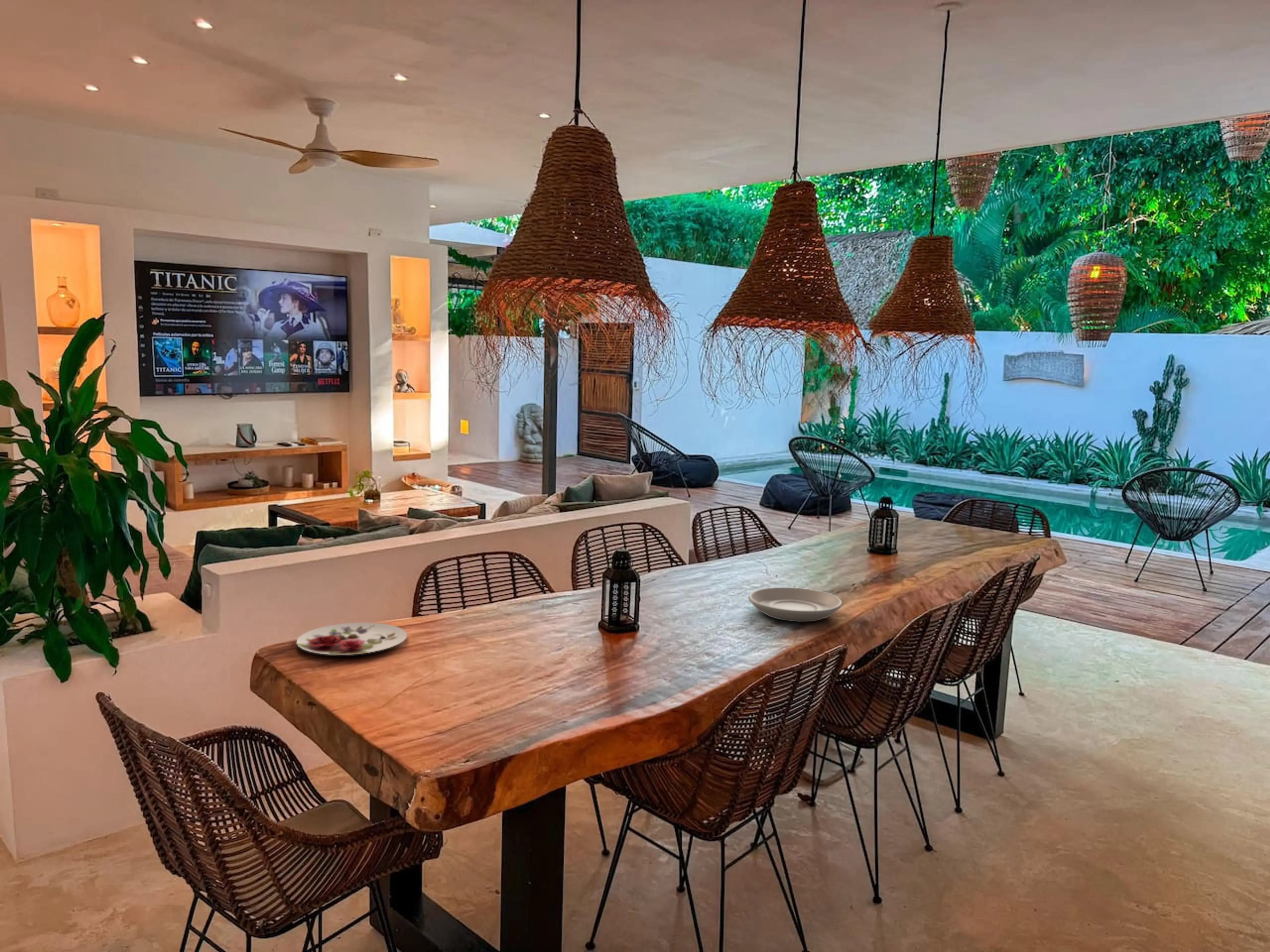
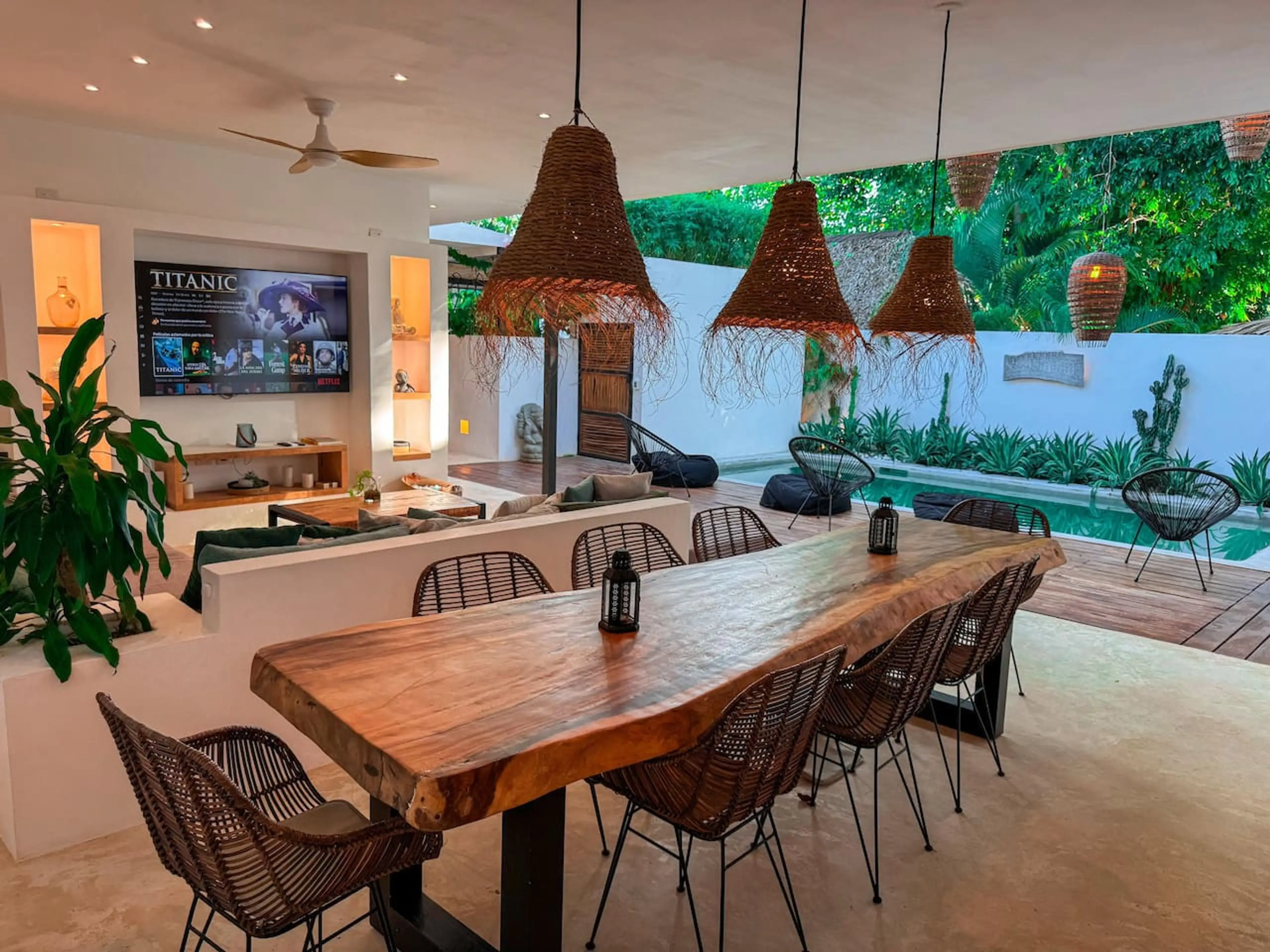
- plate [296,622,407,655]
- plate [748,587,843,622]
